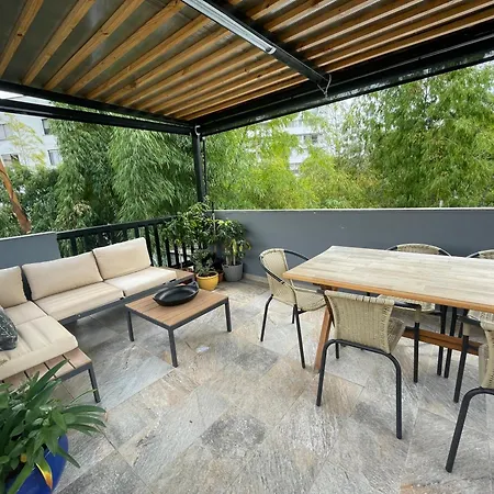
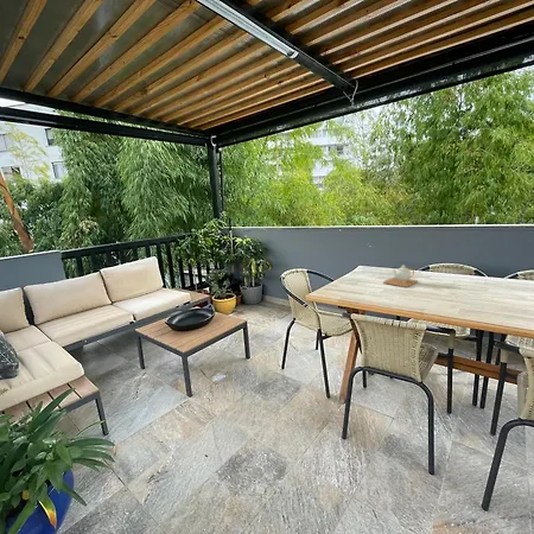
+ teapot [382,265,419,288]
